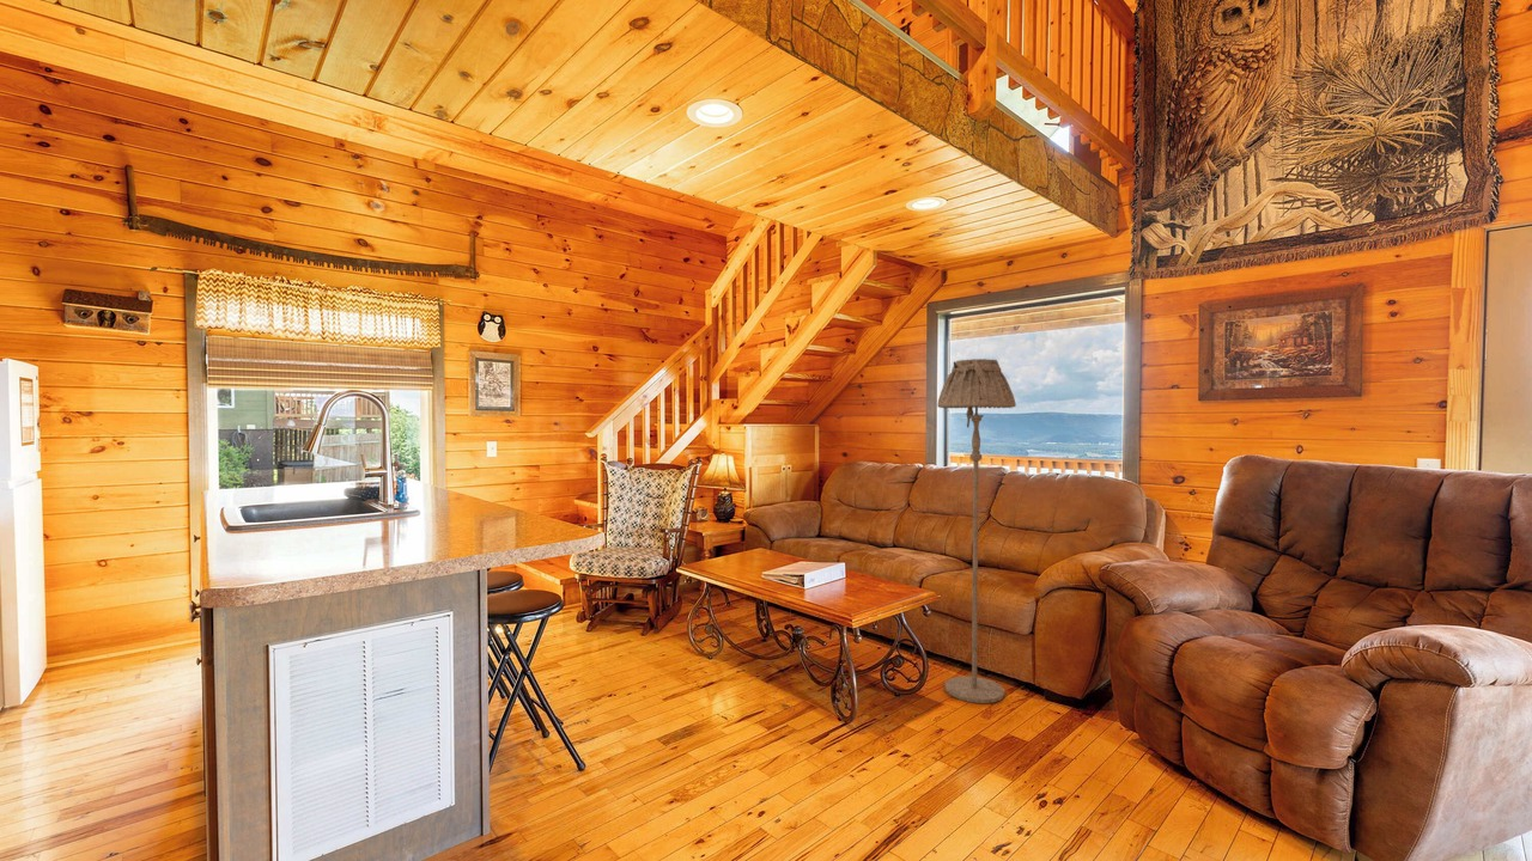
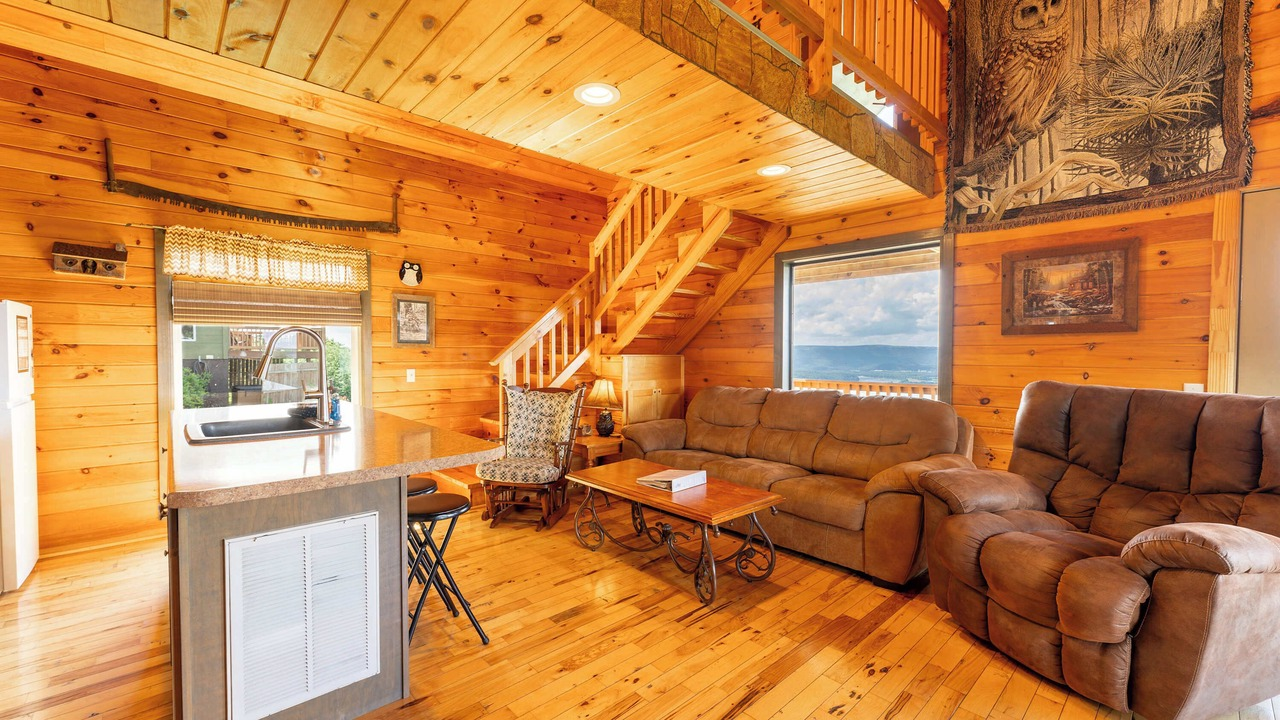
- floor lamp [937,358,1017,704]
